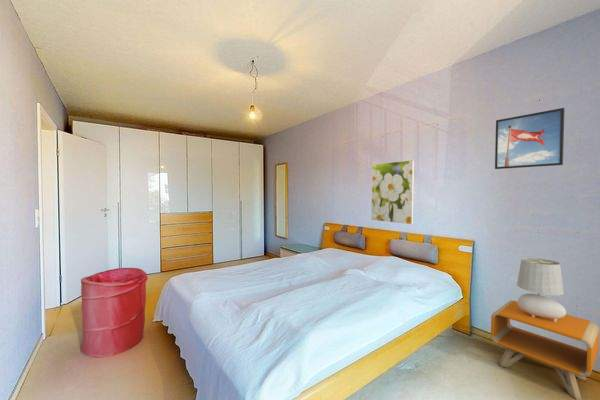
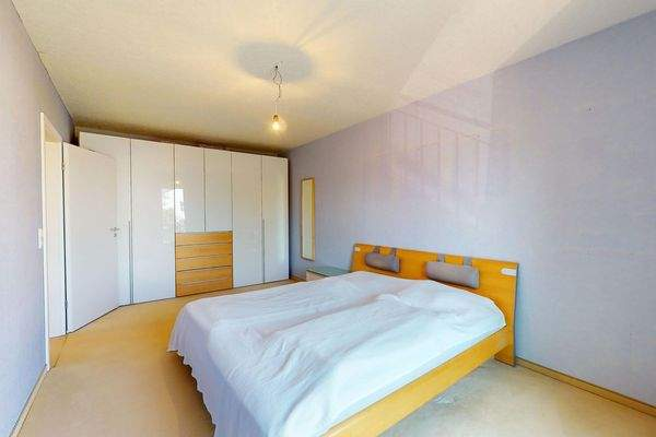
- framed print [370,159,415,225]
- table lamp [516,257,567,322]
- laundry hamper [80,267,149,359]
- nightstand [490,300,600,400]
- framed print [494,107,566,170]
